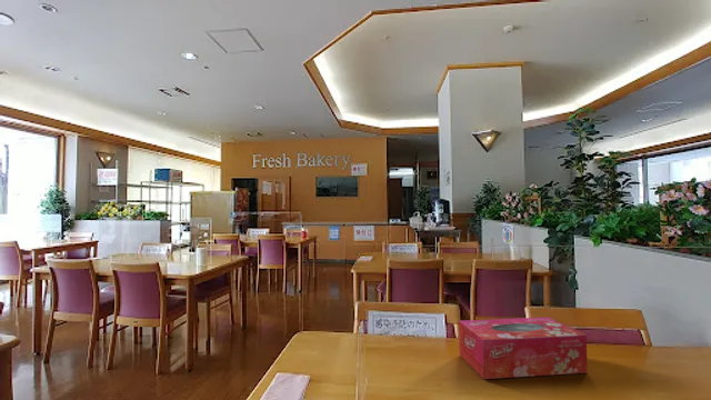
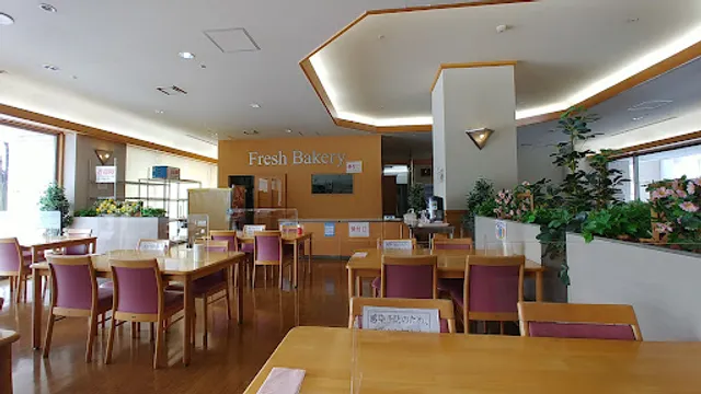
- tissue box [458,316,589,380]
